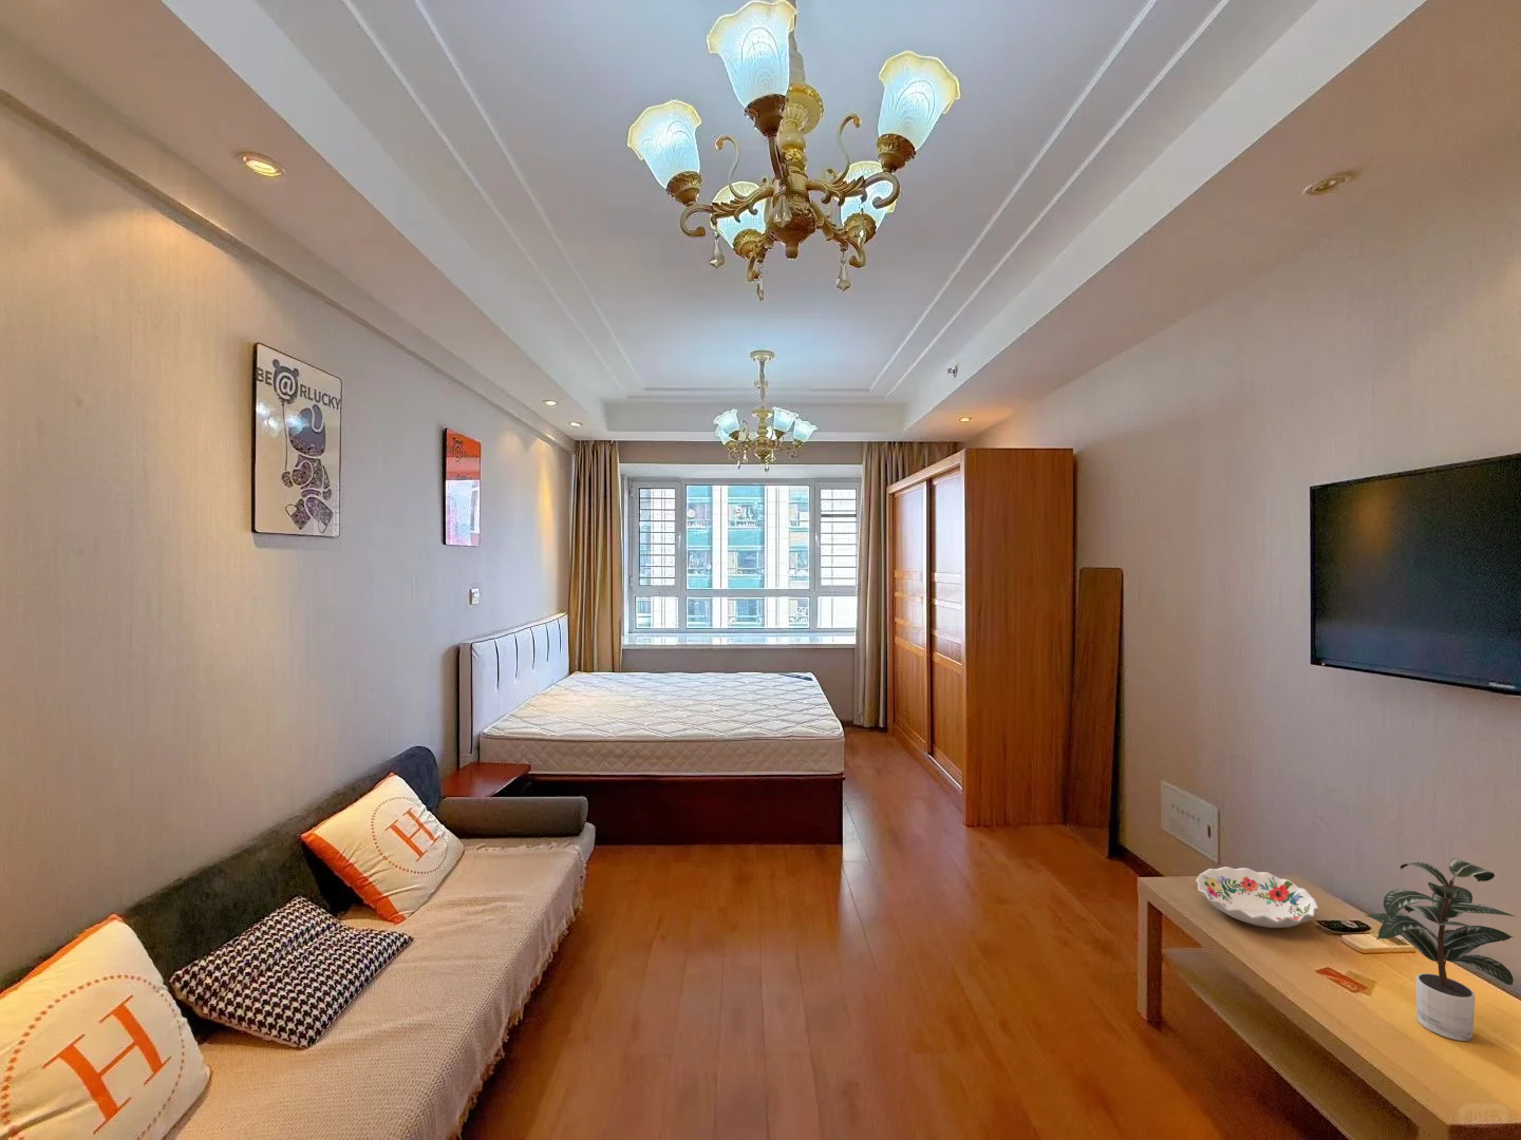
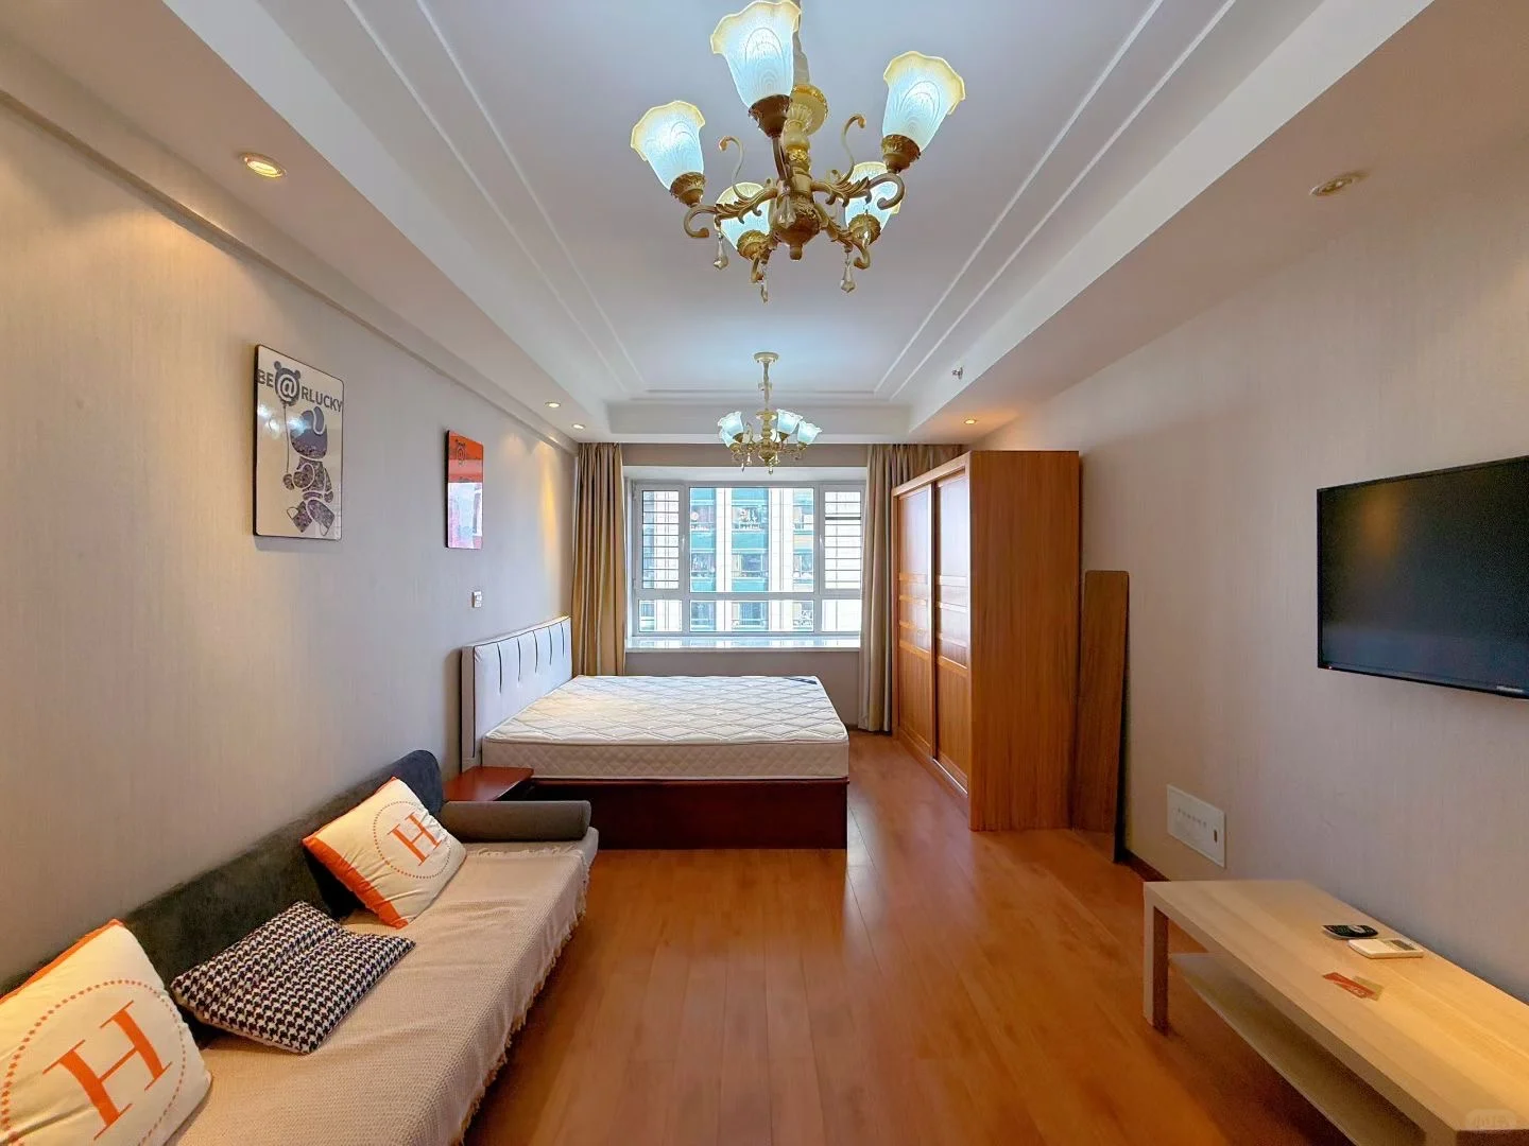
- decorative bowl [1194,866,1320,929]
- potted plant [1364,857,1517,1042]
